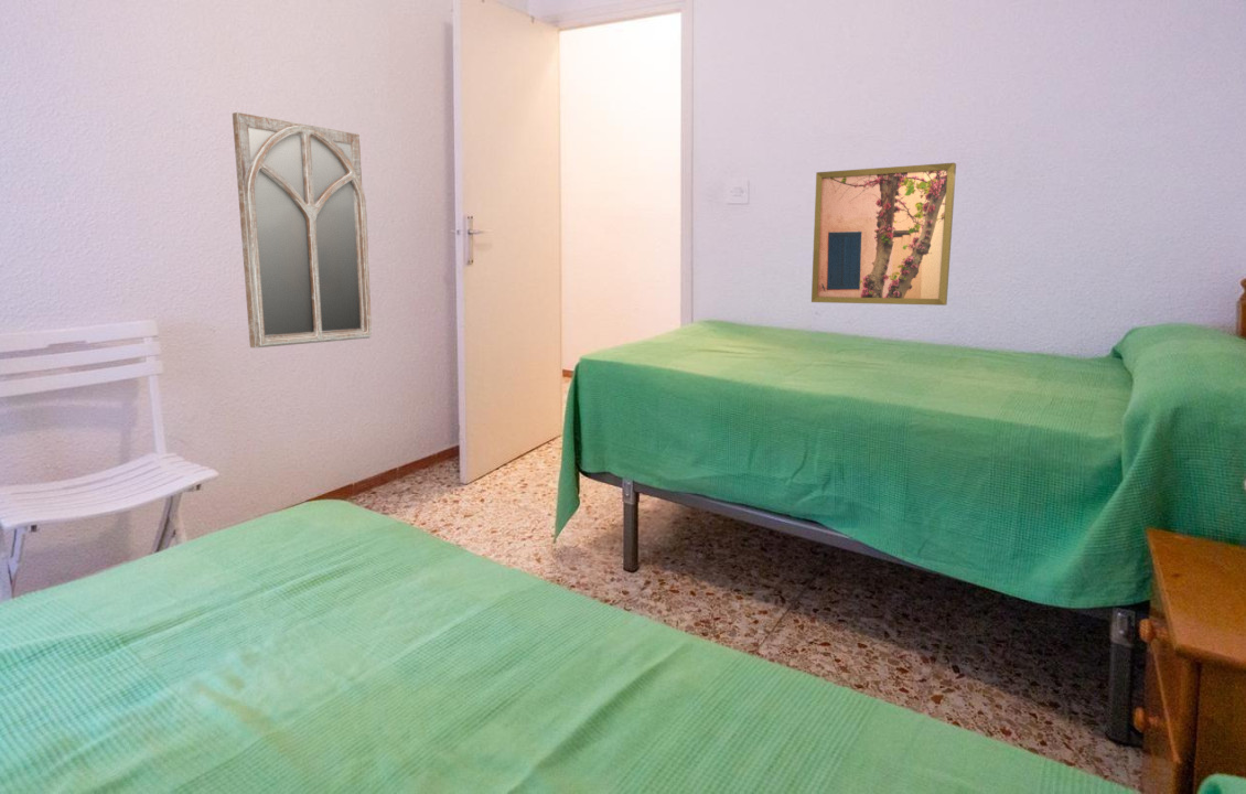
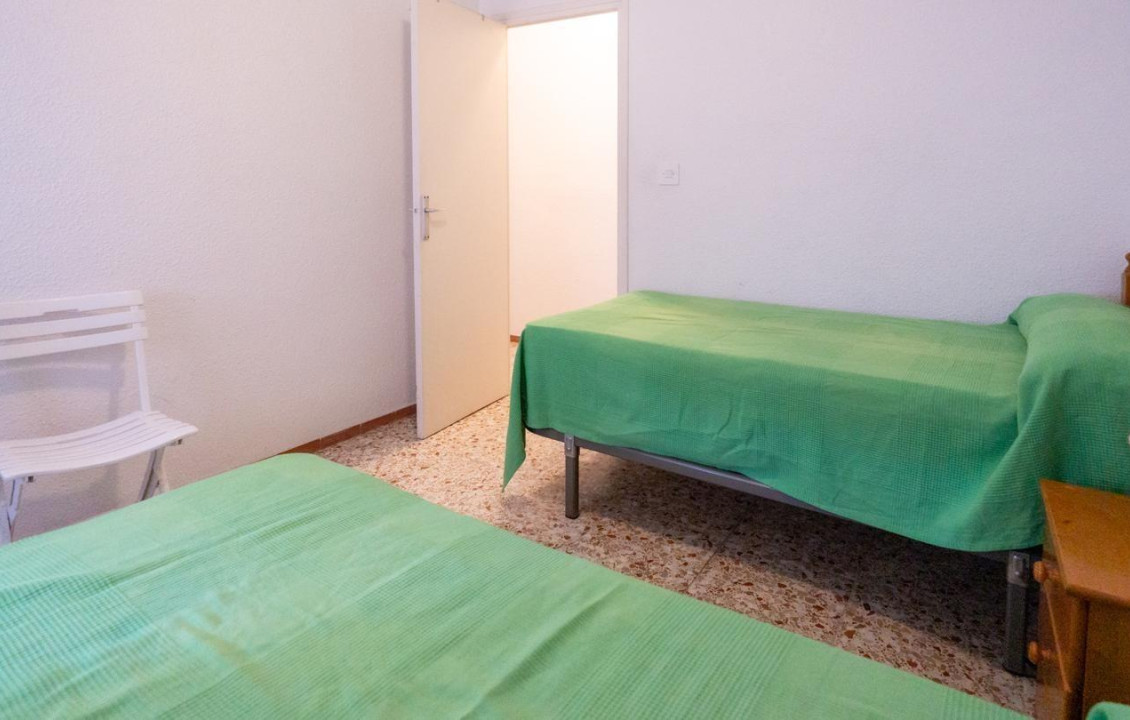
- wall art [810,162,957,307]
- home mirror [232,111,373,348]
